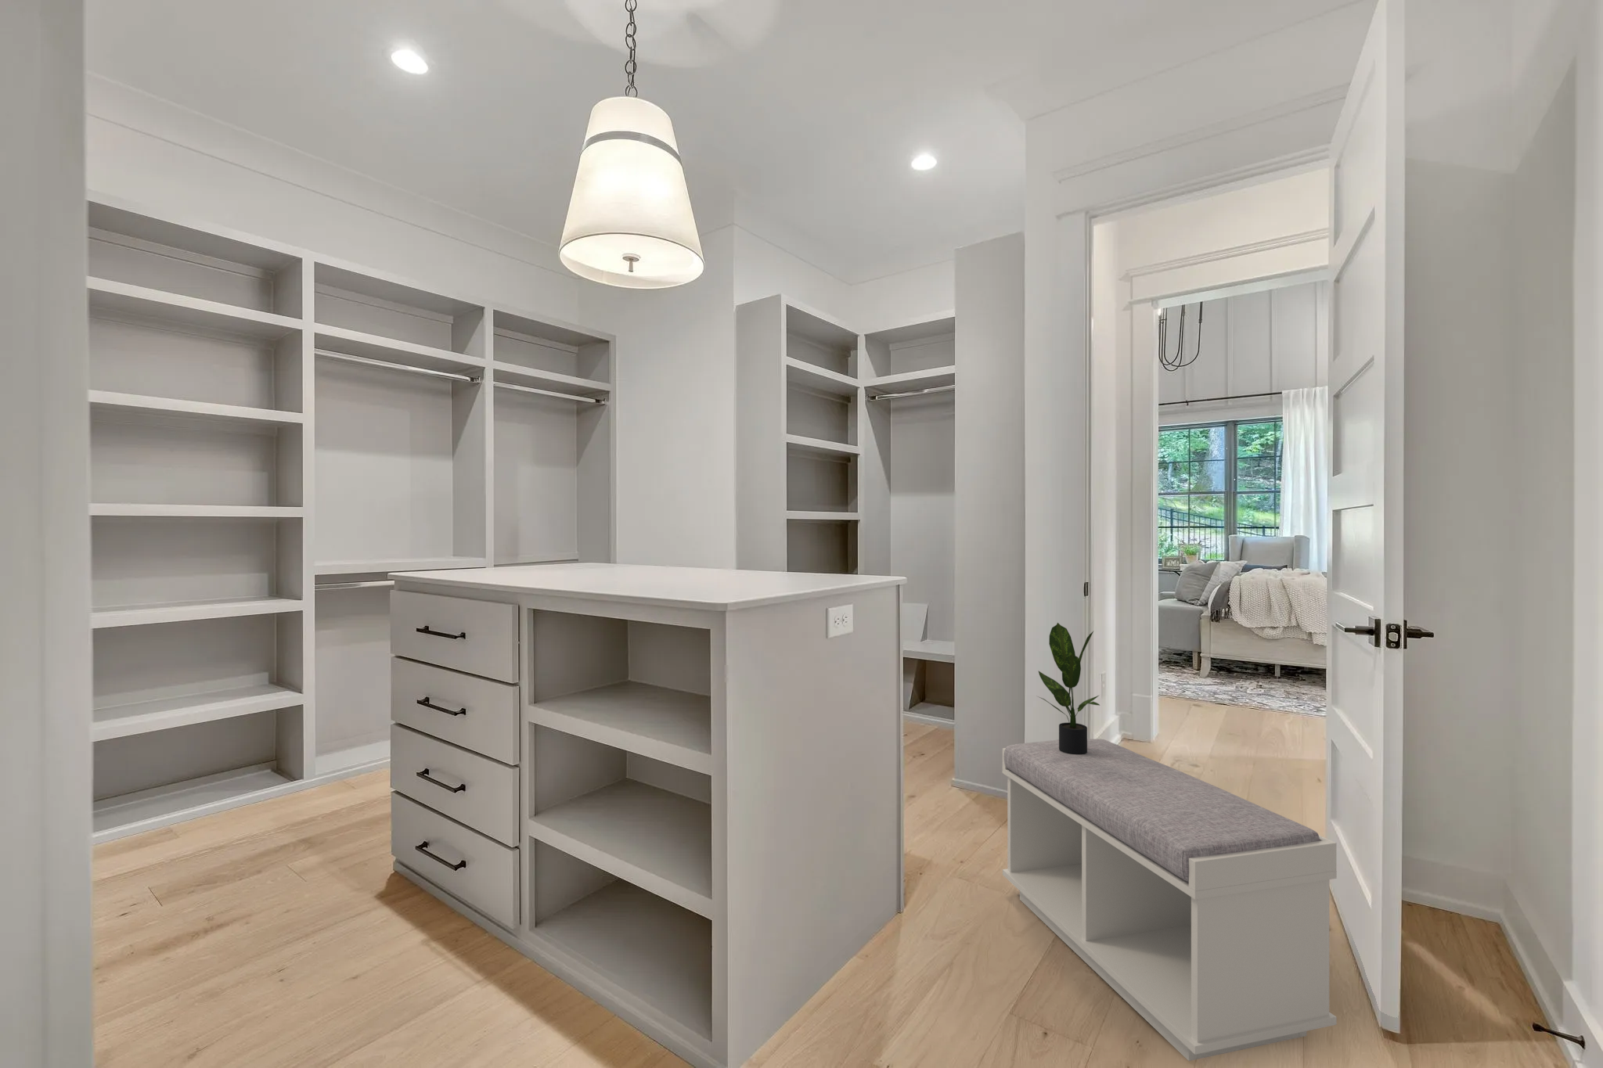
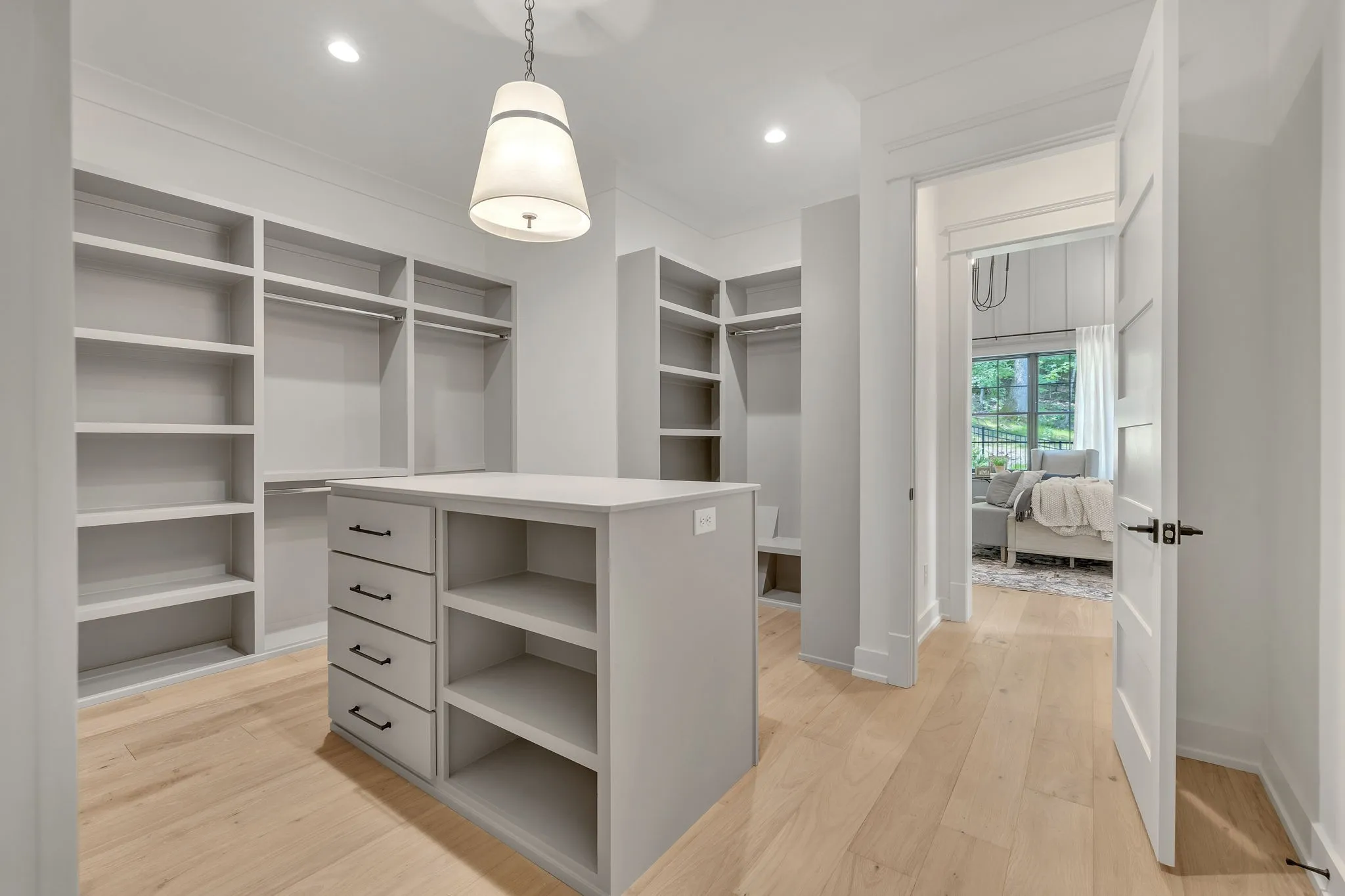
- potted plant [1037,622,1100,755]
- bench [1002,738,1337,1062]
